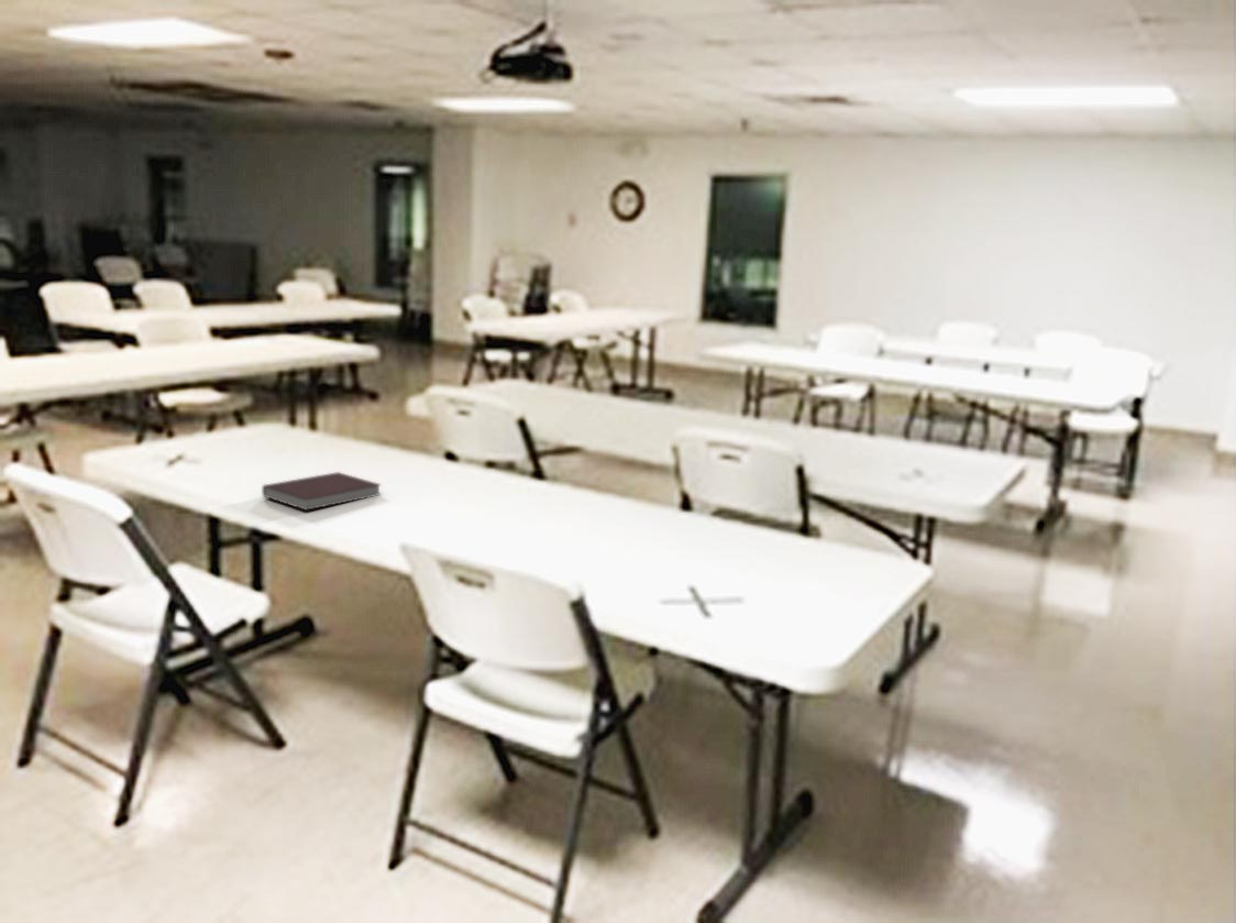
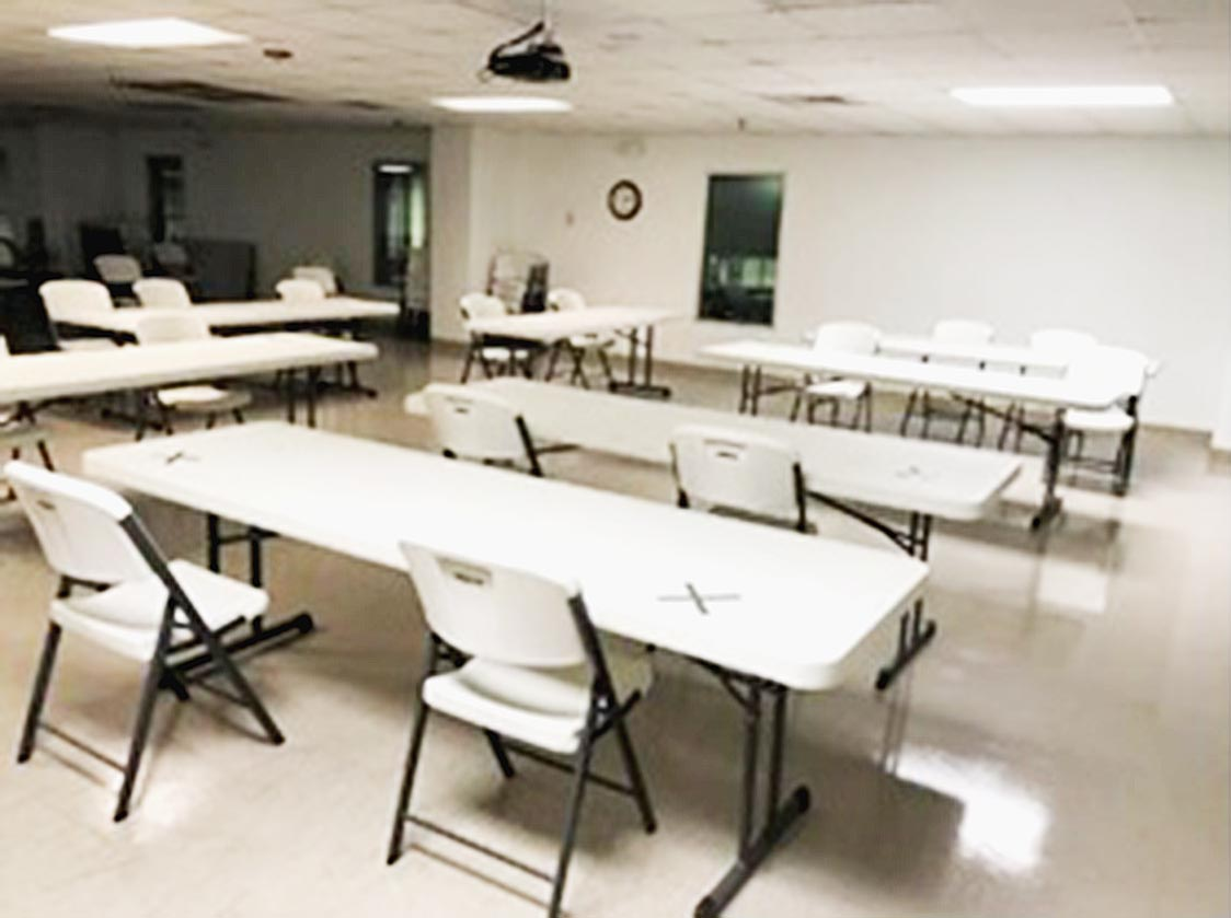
- notebook [261,471,383,512]
